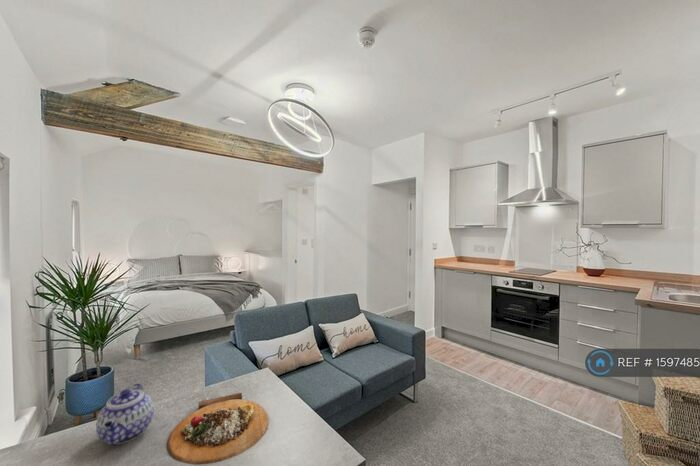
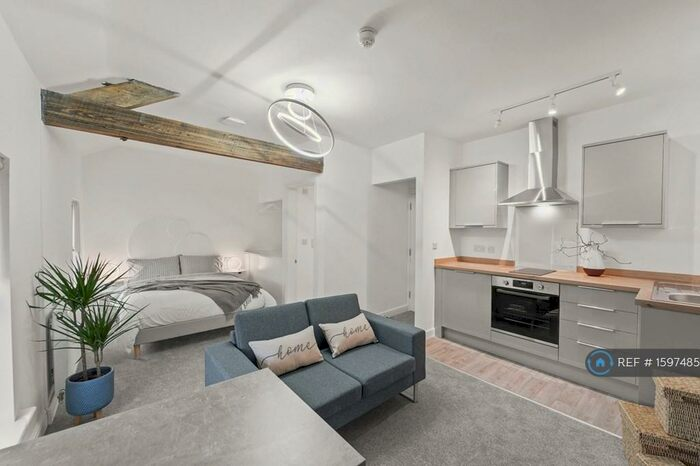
- cutting board [166,392,269,465]
- teapot [95,382,155,446]
